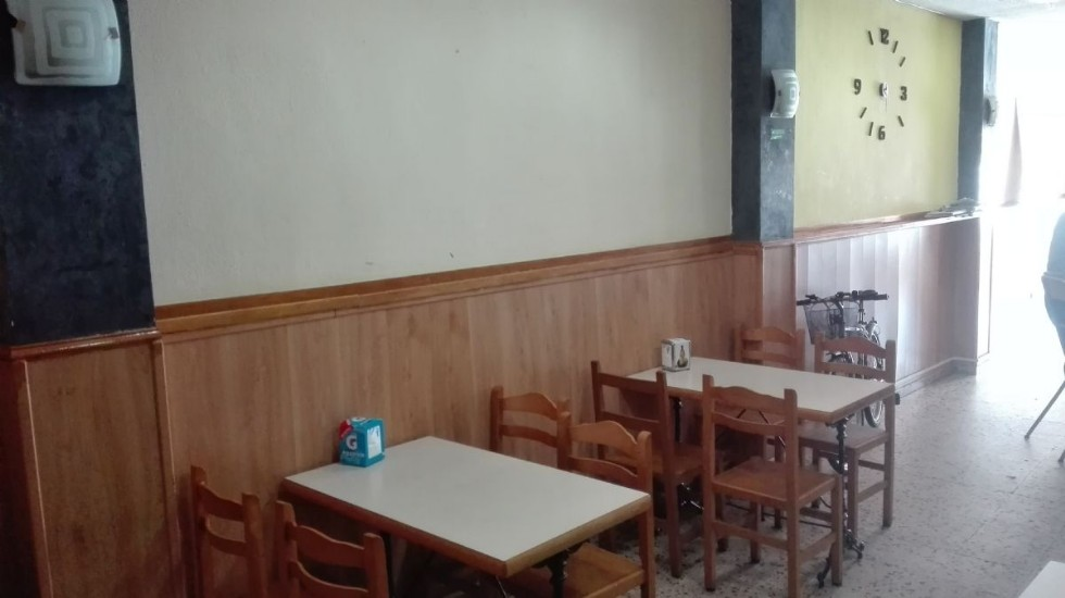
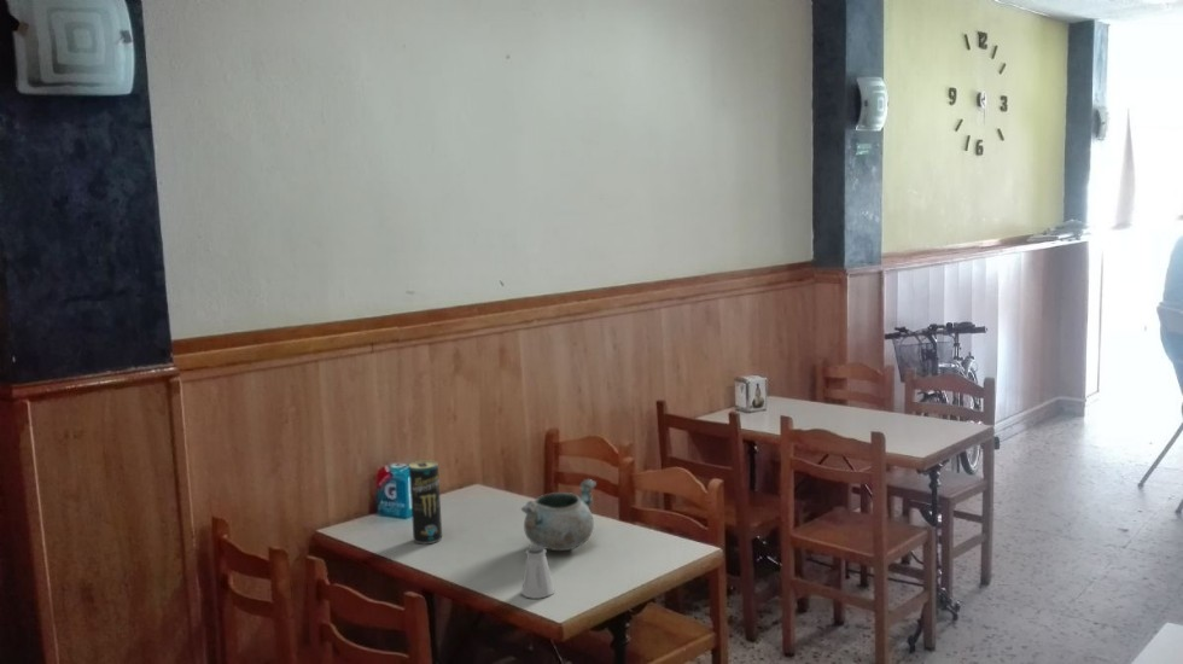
+ decorative bowl [520,478,598,552]
+ saltshaker [520,544,555,600]
+ beverage can [408,460,443,544]
